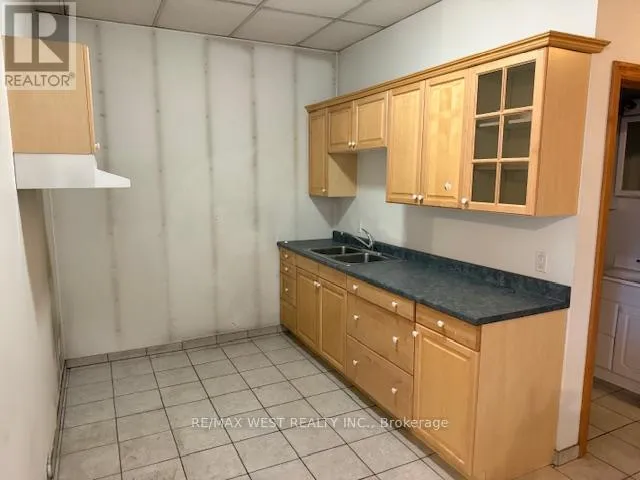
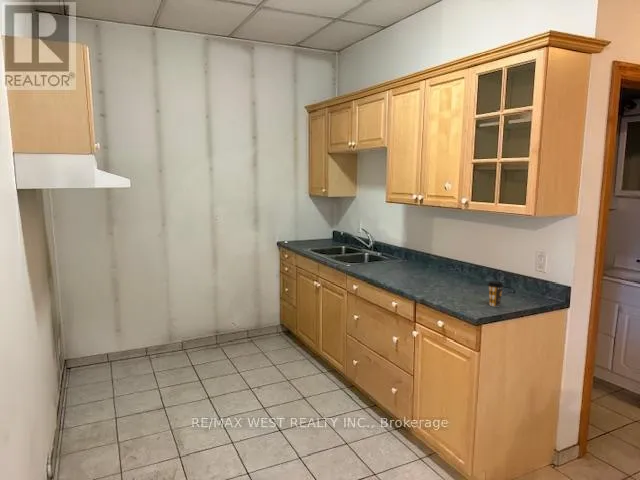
+ coffee cup [487,280,505,308]
